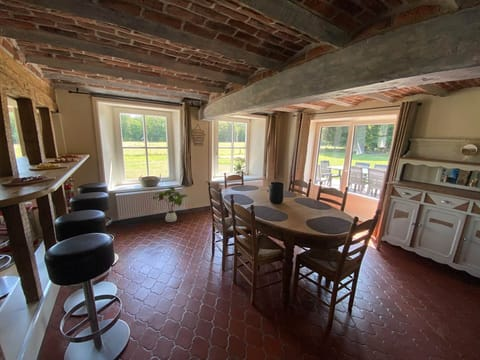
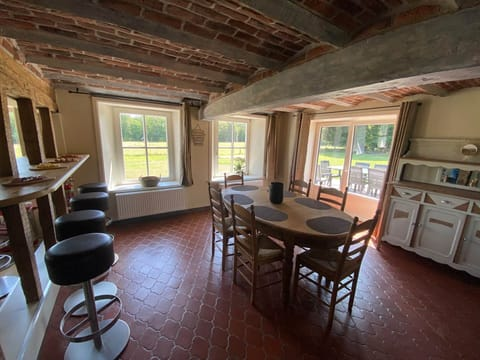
- house plant [152,186,189,223]
